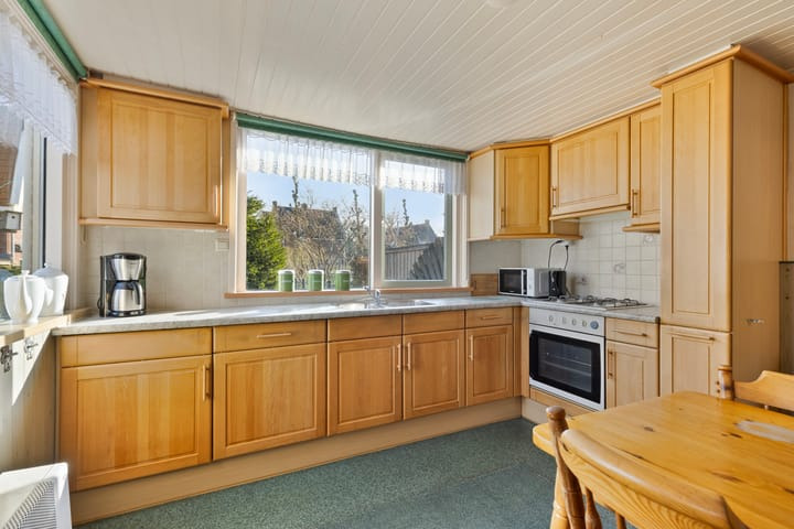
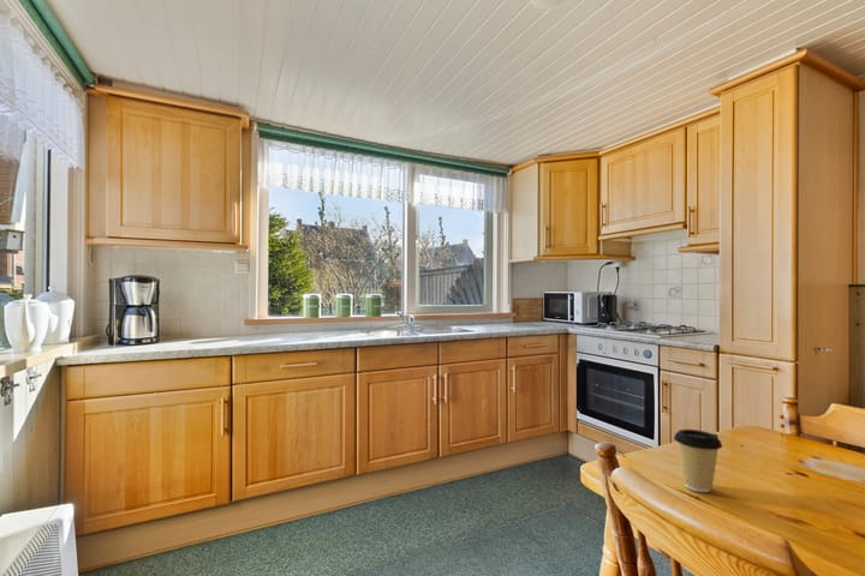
+ coffee cup [673,428,723,493]
